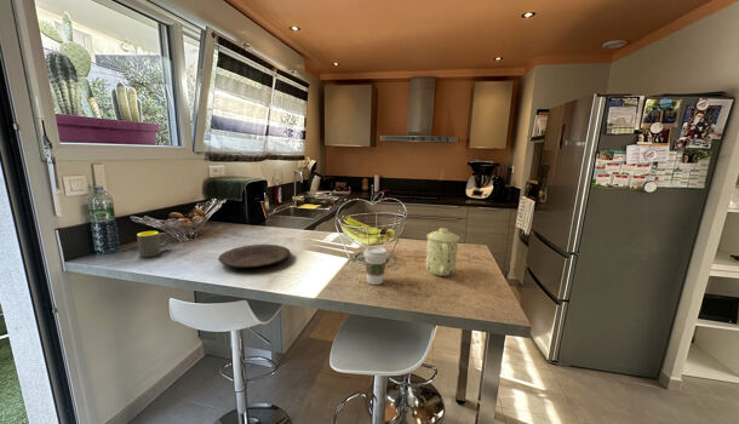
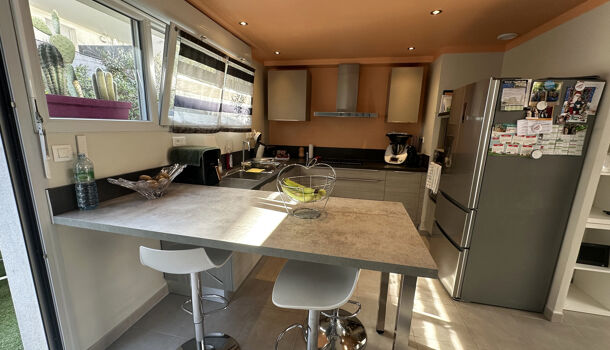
- plate [217,243,292,269]
- coffee cup [362,245,390,286]
- mug [136,230,170,258]
- mug [425,227,460,277]
